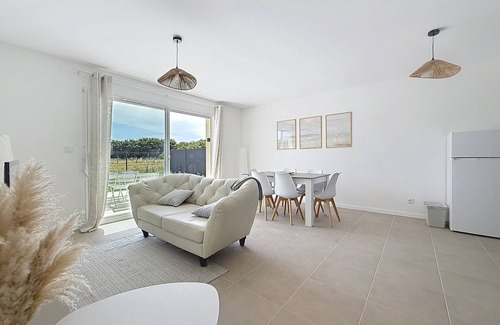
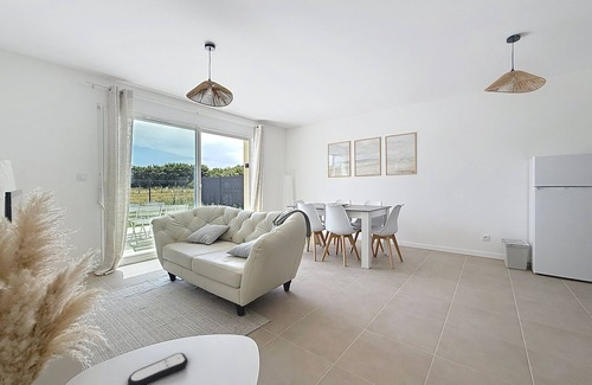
+ remote control [127,352,189,385]
